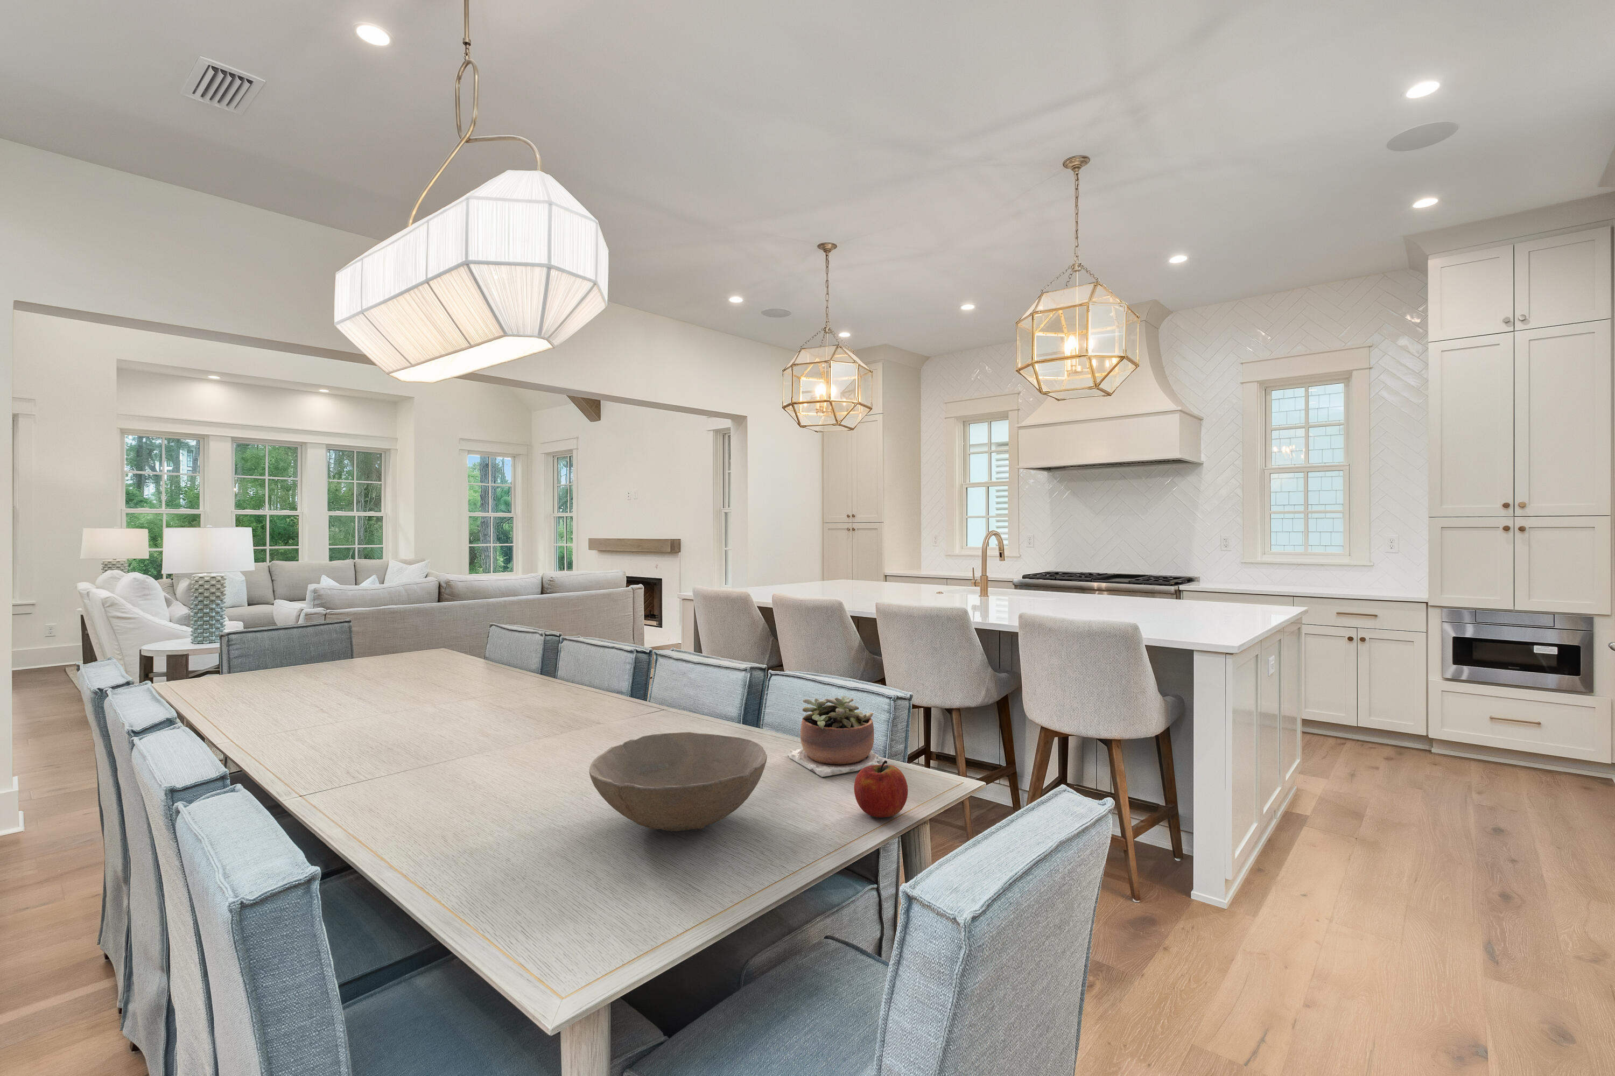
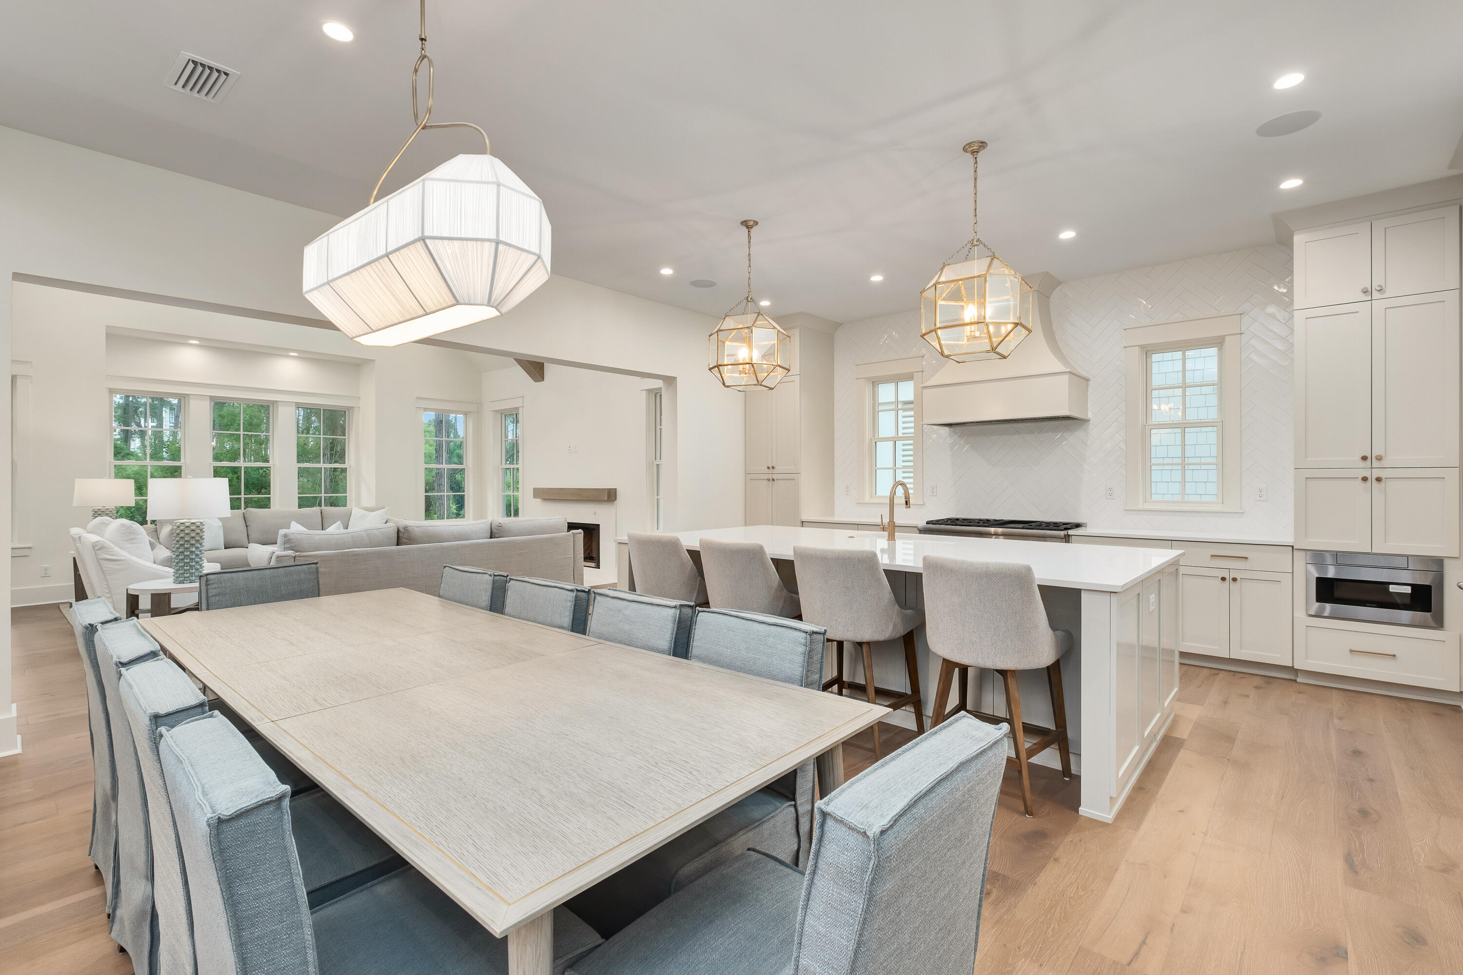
- bowl [588,731,767,832]
- fruit [854,760,909,818]
- succulent plant [786,695,886,777]
